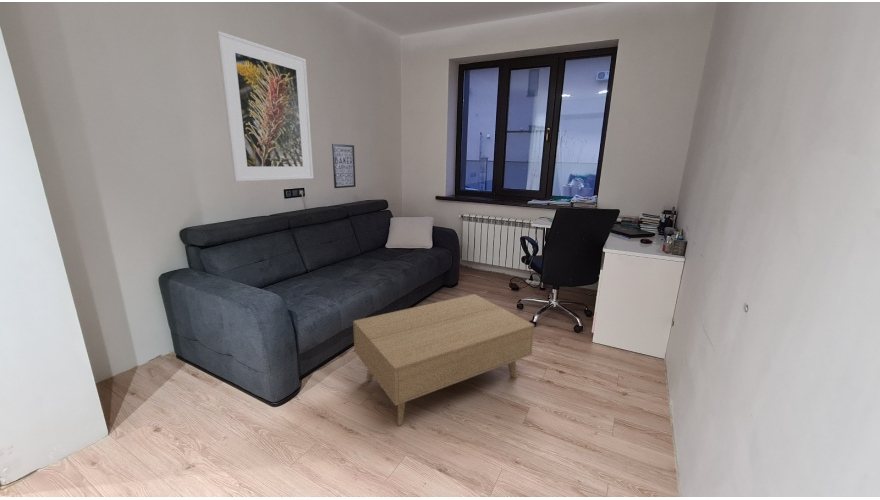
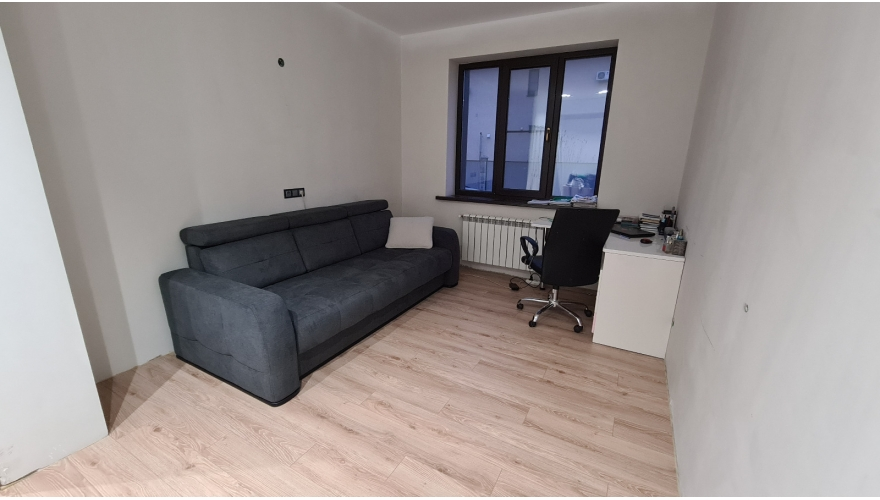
- coffee table [352,293,535,426]
- wall art [331,143,356,189]
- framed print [216,30,314,182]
